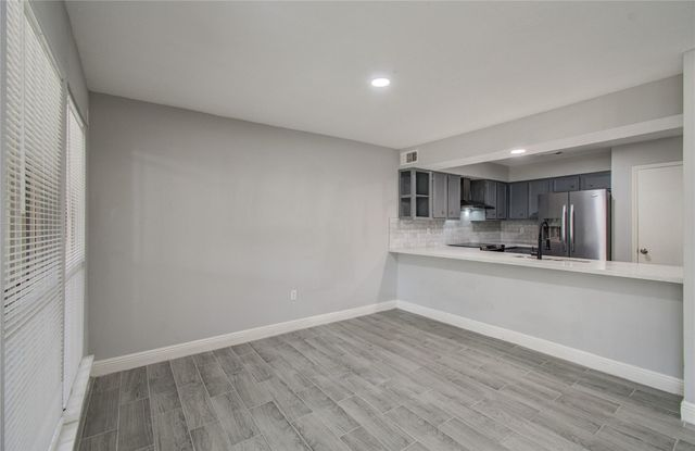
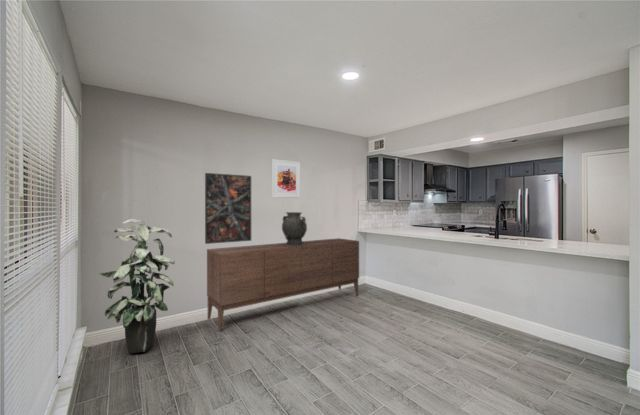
+ indoor plant [98,218,176,354]
+ decorative urn [281,211,308,246]
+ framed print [204,172,252,245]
+ sideboard [206,237,360,332]
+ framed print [271,158,301,199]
